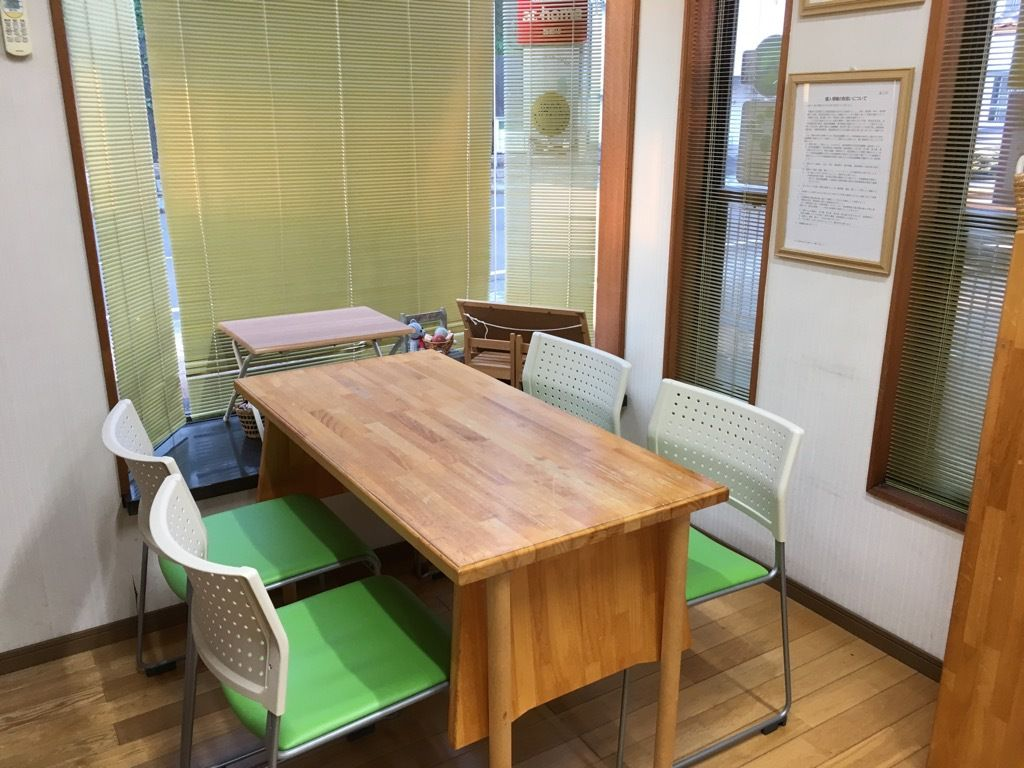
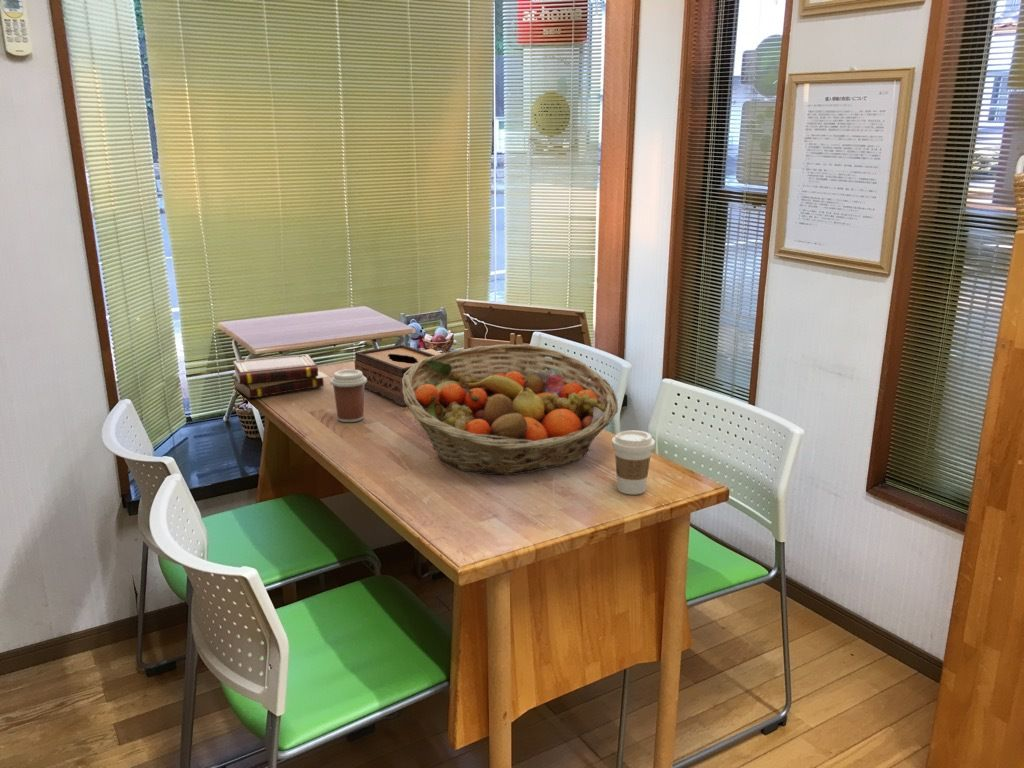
+ coffee cup [611,430,656,495]
+ book set [231,353,328,399]
+ fruit basket [402,343,619,476]
+ coffee cup [329,369,367,423]
+ tissue box [354,344,436,407]
